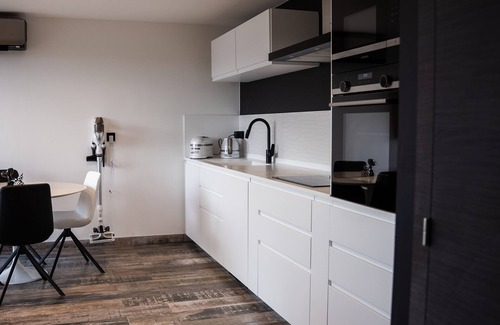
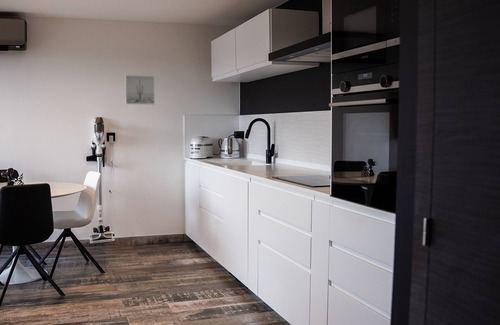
+ wall art [124,74,156,105]
